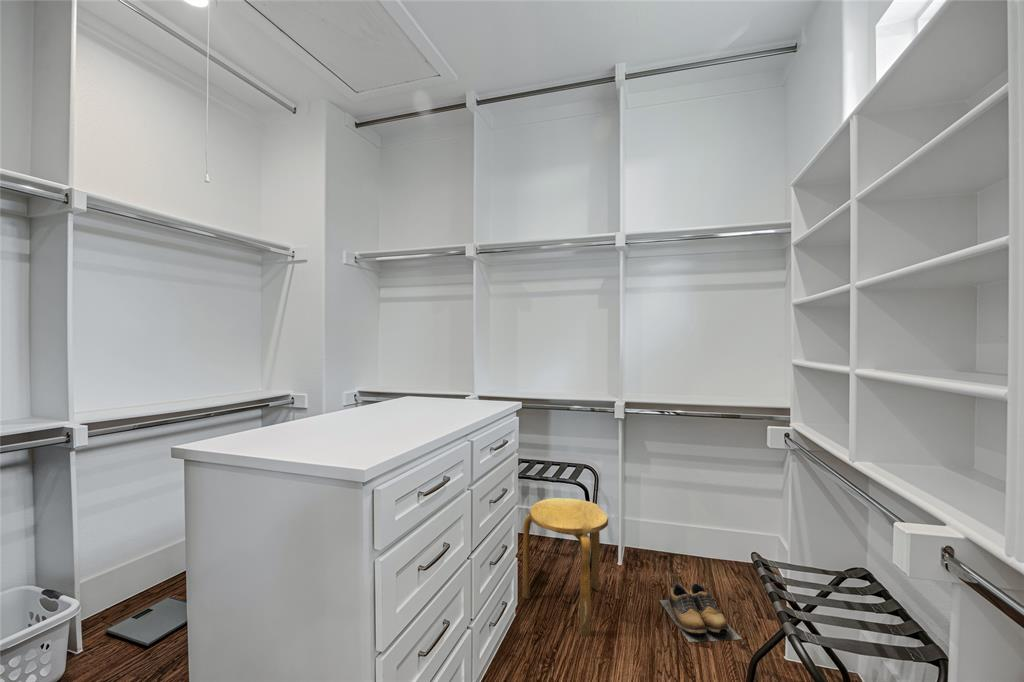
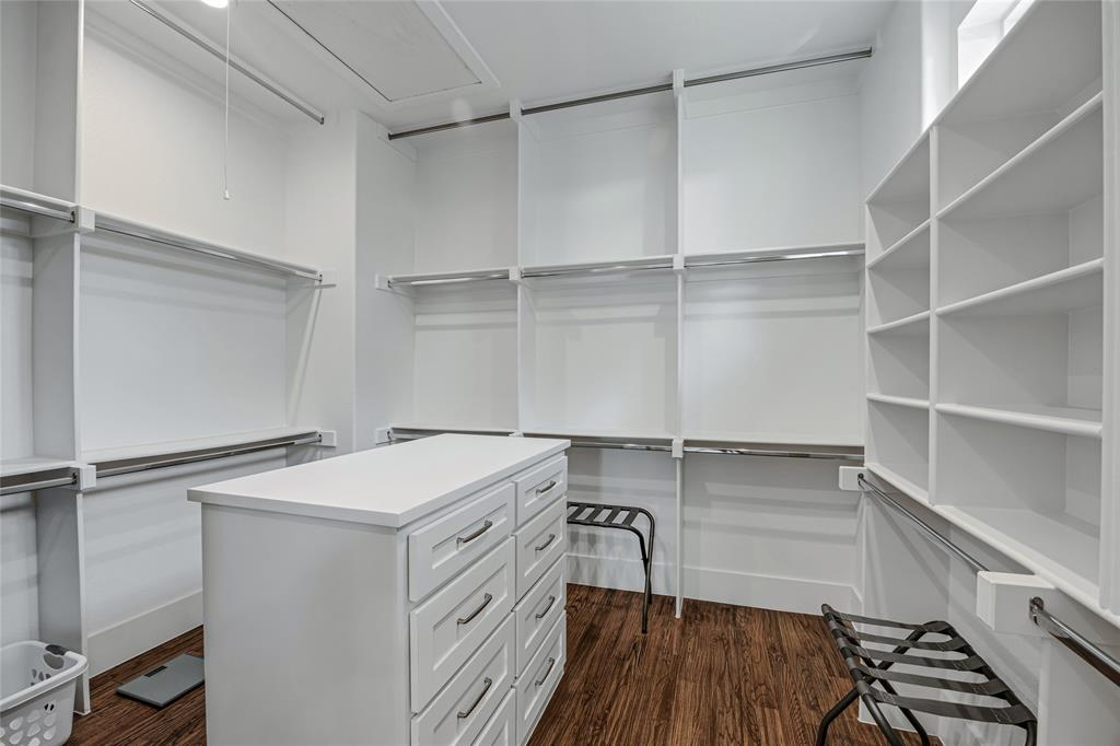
- stool [521,497,609,638]
- shoes [658,582,742,643]
